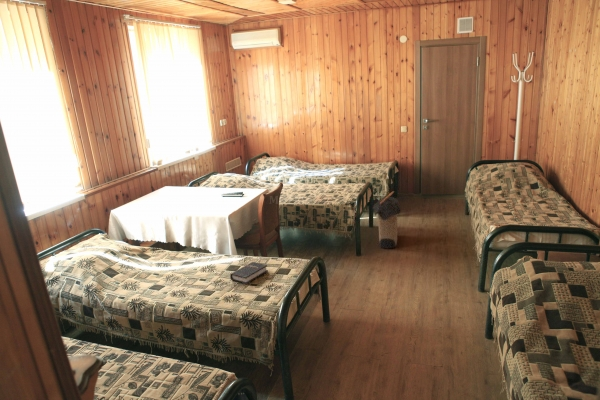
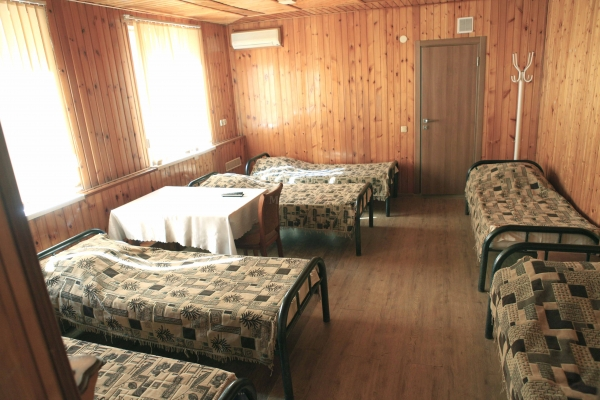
- hardback book [229,261,269,285]
- laundry hamper [372,190,402,250]
